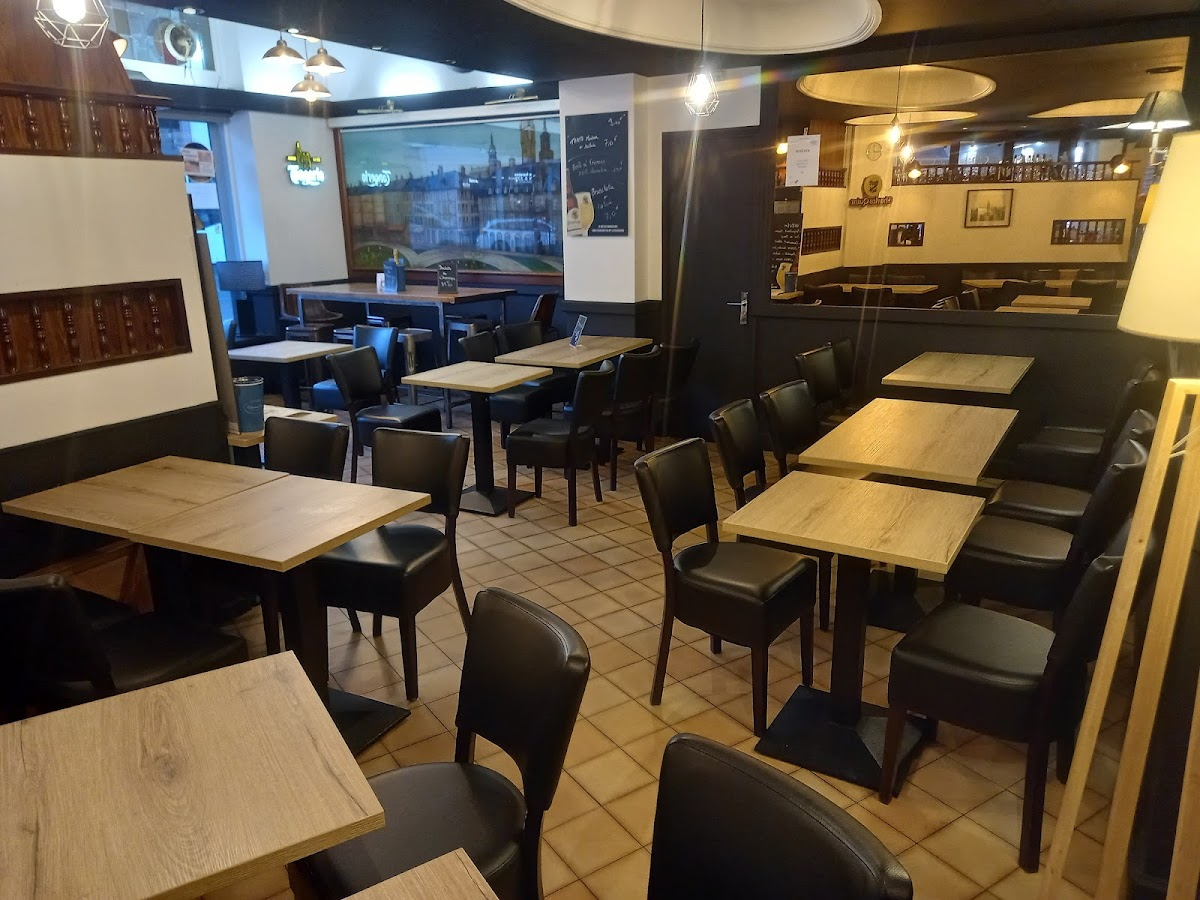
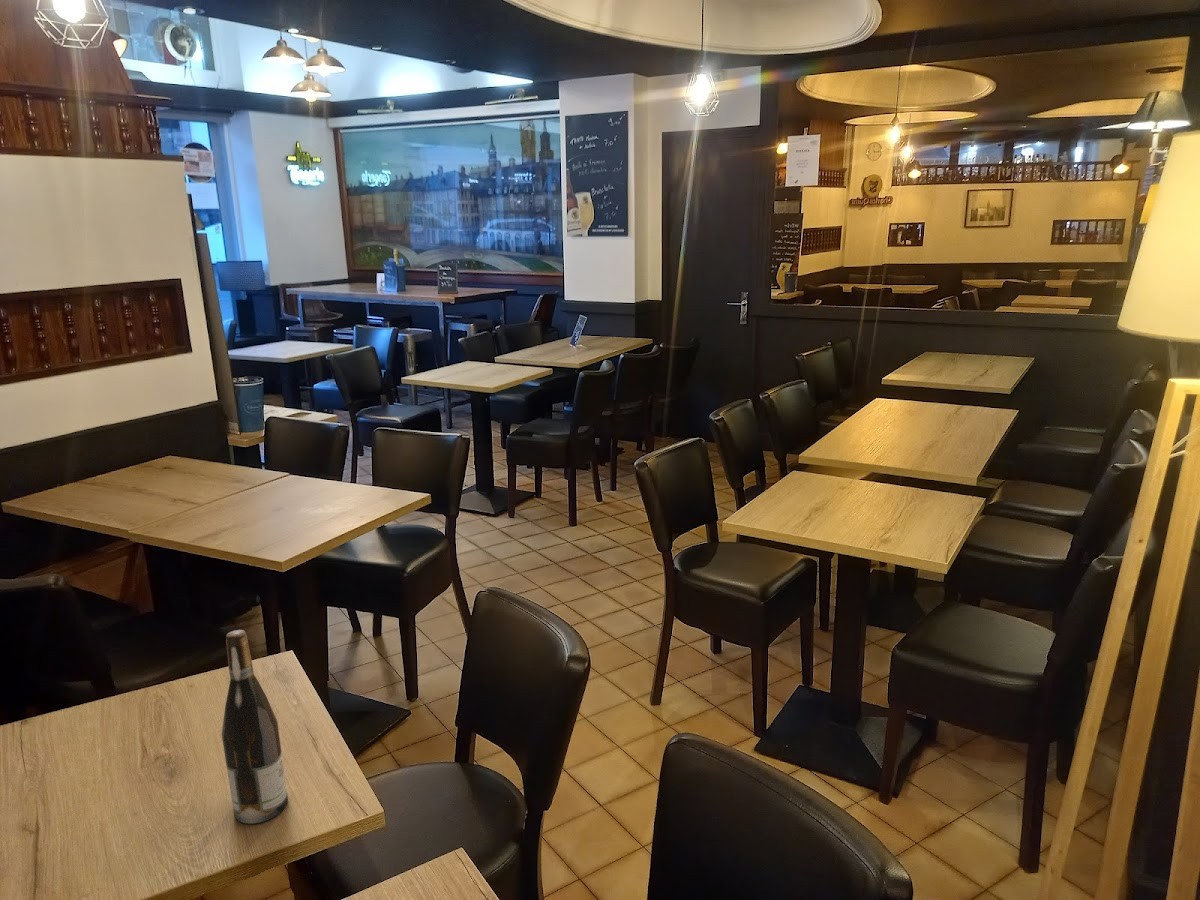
+ wine bottle [221,629,289,824]
